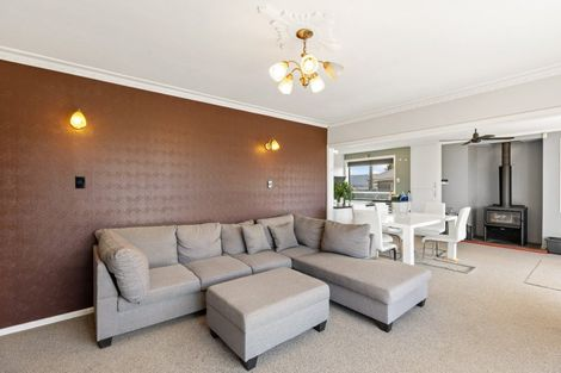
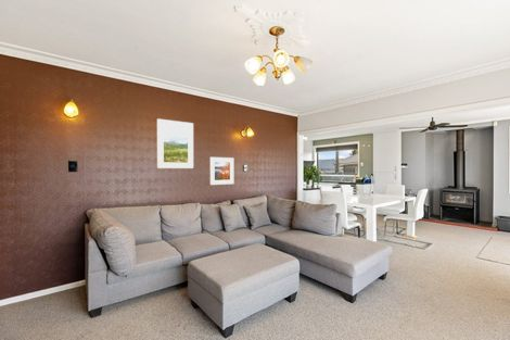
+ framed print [209,156,234,186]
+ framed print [156,117,194,169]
